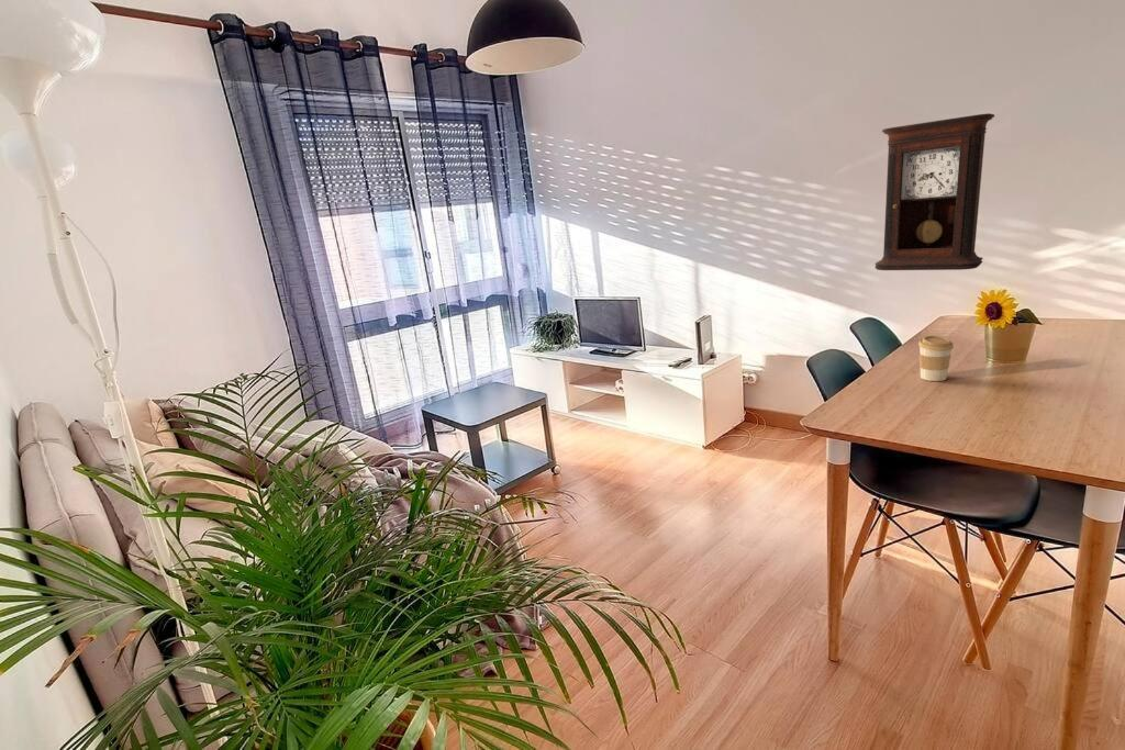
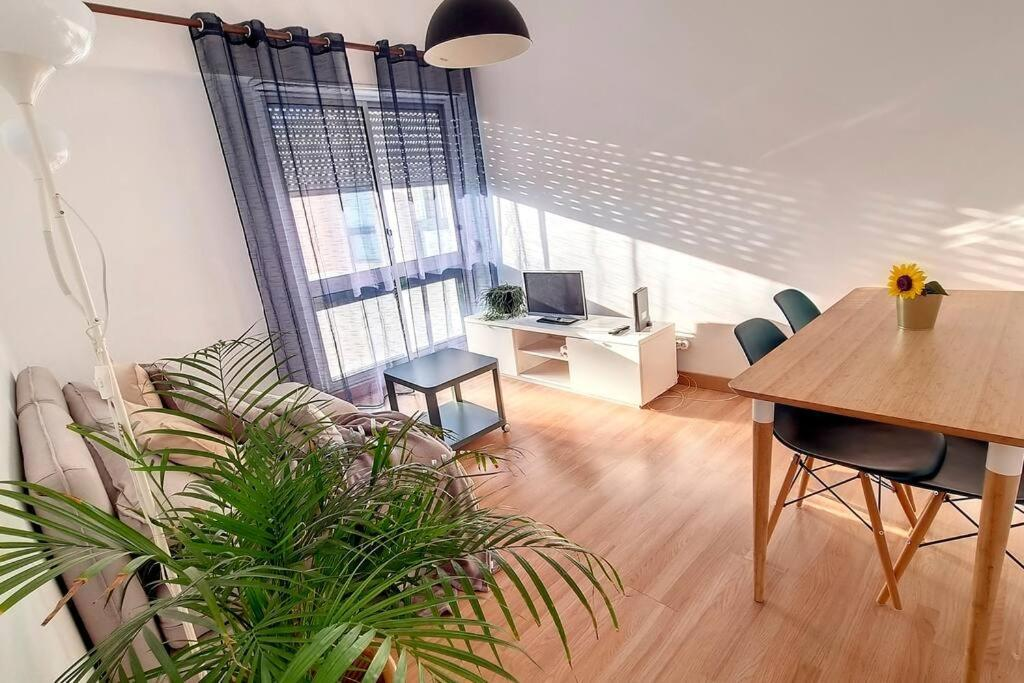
- coffee cup [917,335,955,382]
- pendulum clock [875,113,995,271]
